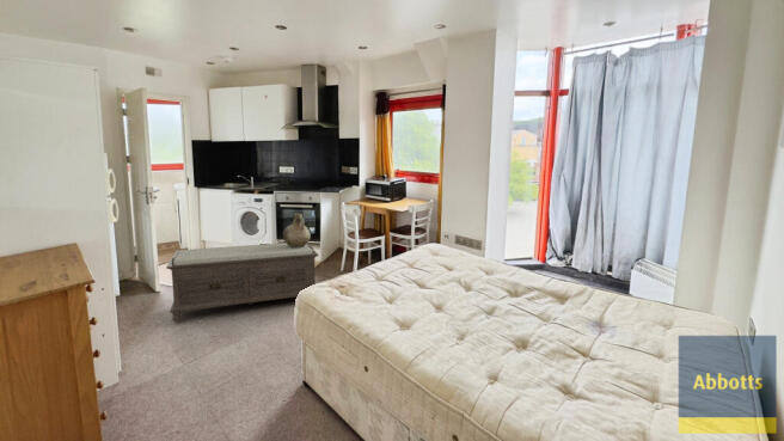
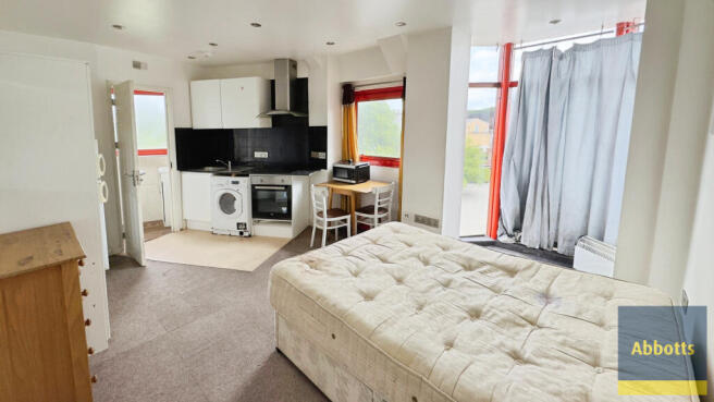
- ceramic jug [282,212,312,247]
- bench [165,241,319,323]
